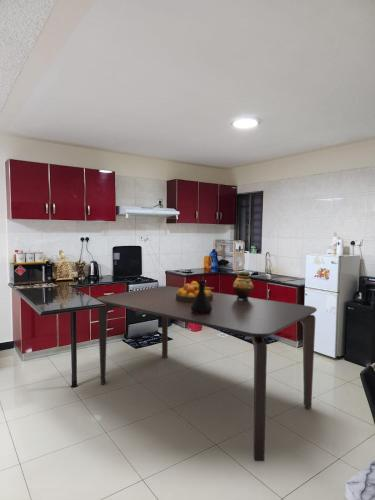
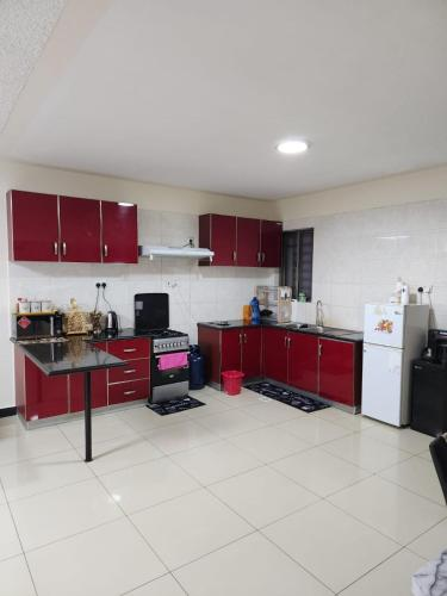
- dining table [96,285,318,462]
- fruit bowl [176,280,215,303]
- pitcher [191,279,212,314]
- vase [232,271,255,299]
